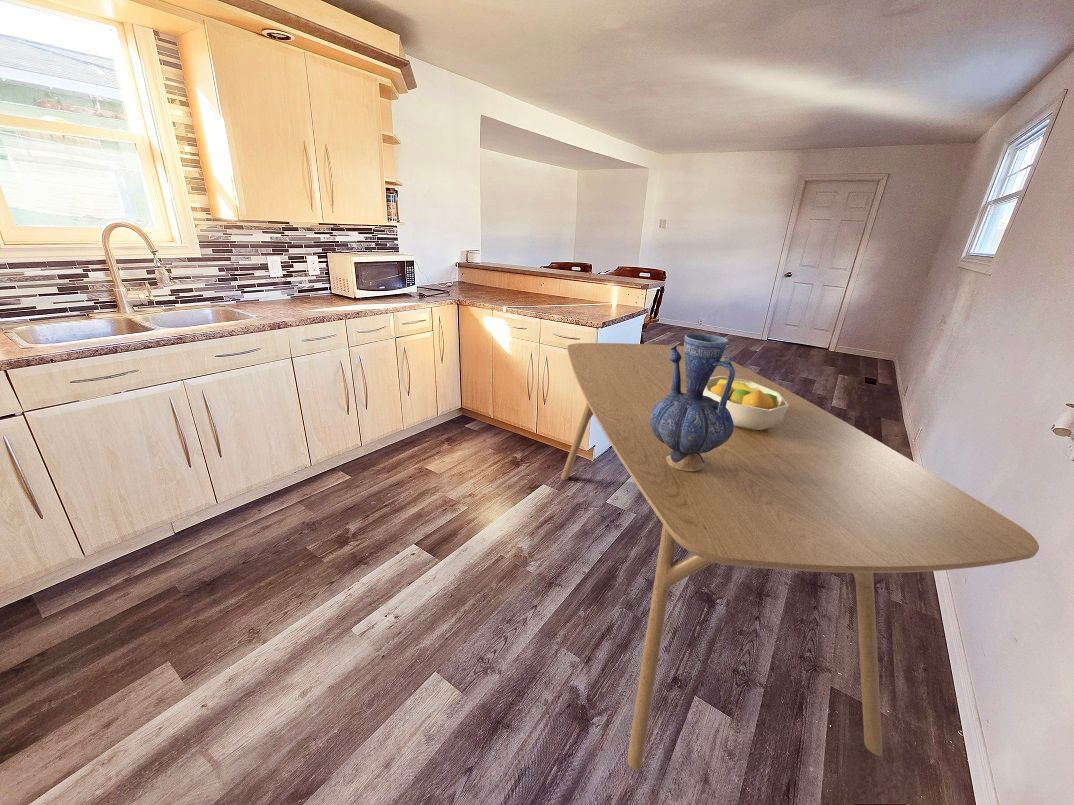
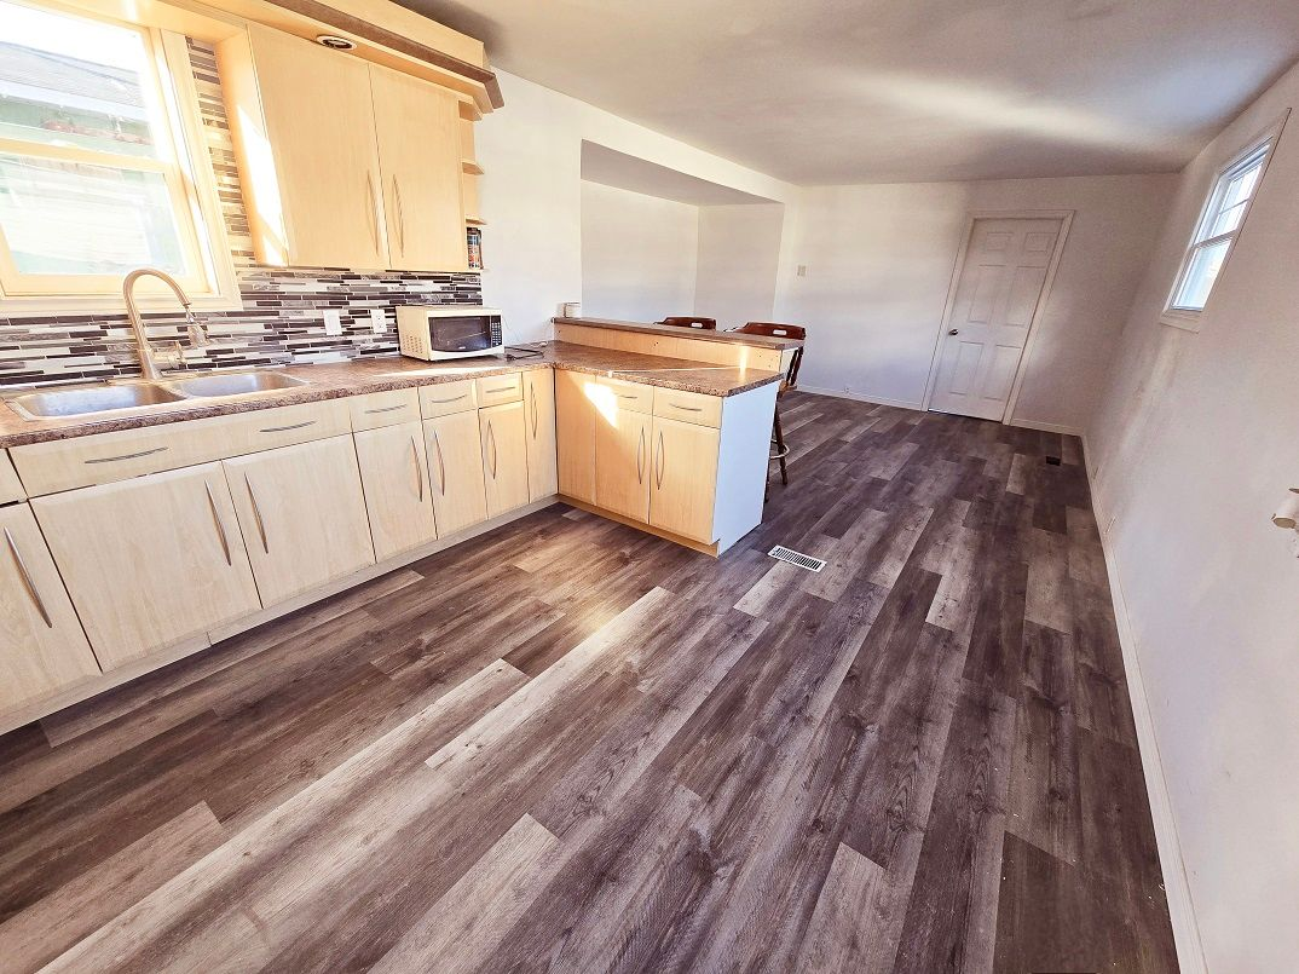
- vase [649,332,735,471]
- fruit bowl [703,376,789,430]
- dining table [560,342,1040,771]
